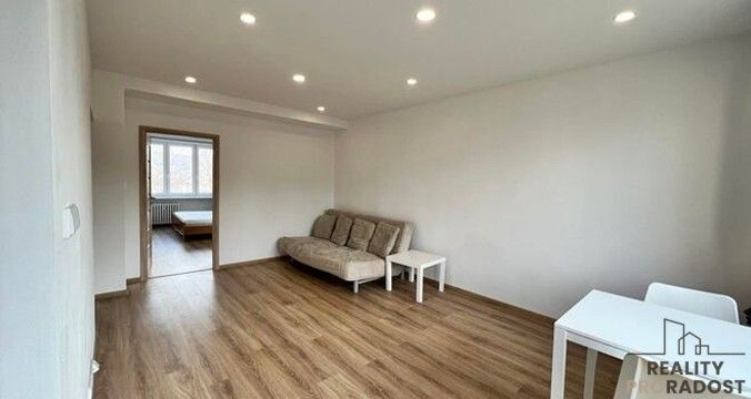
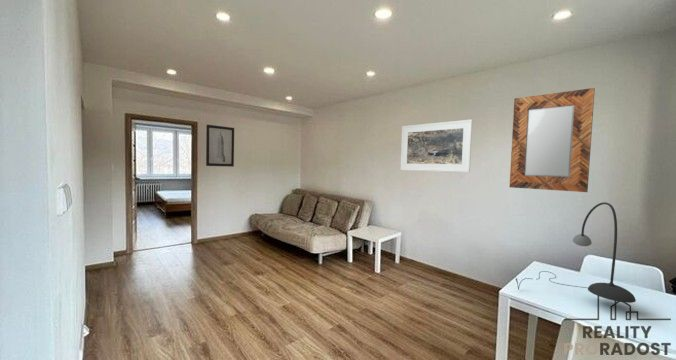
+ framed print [400,118,473,173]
+ home mirror [509,87,596,193]
+ wall art [205,124,235,168]
+ desk lamp [515,201,637,304]
